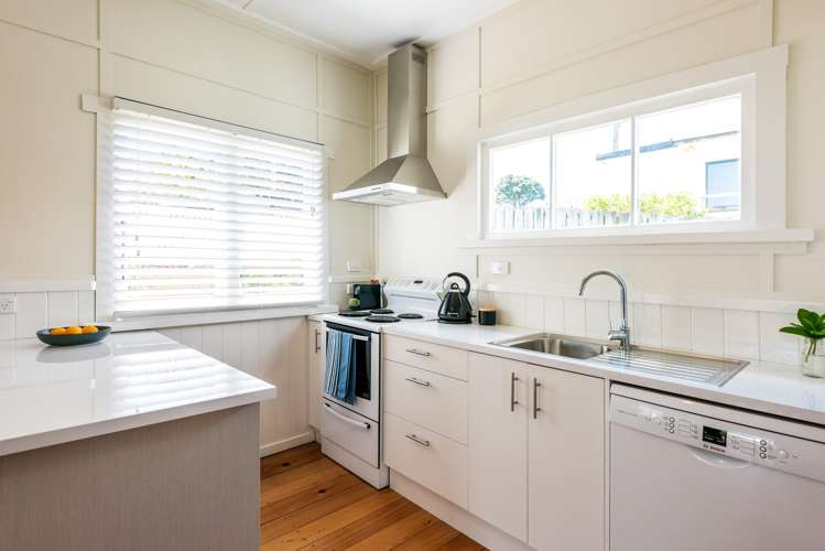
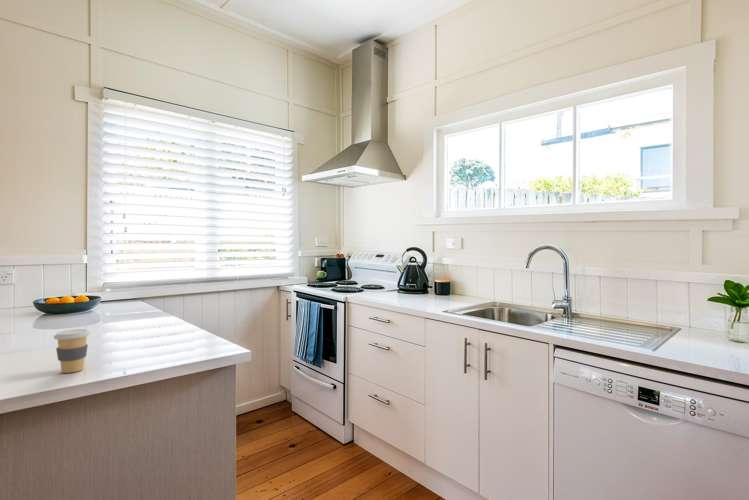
+ coffee cup [53,328,91,374]
